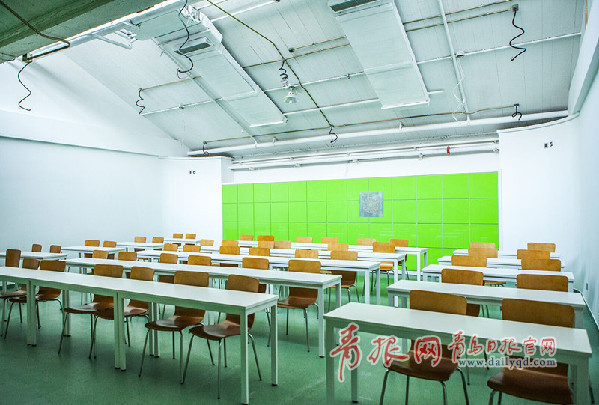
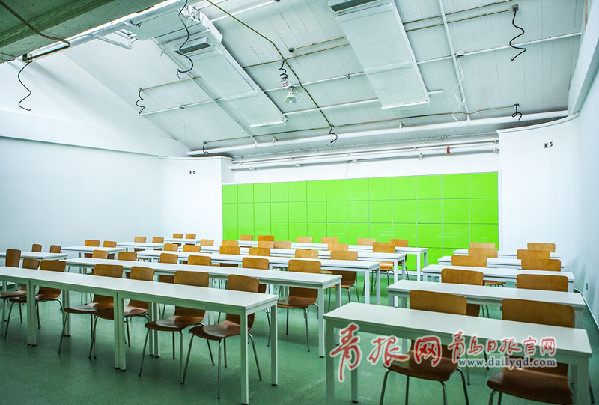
- wall art [358,191,384,218]
